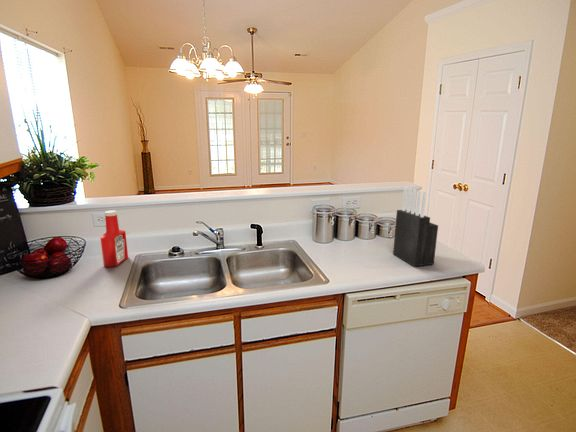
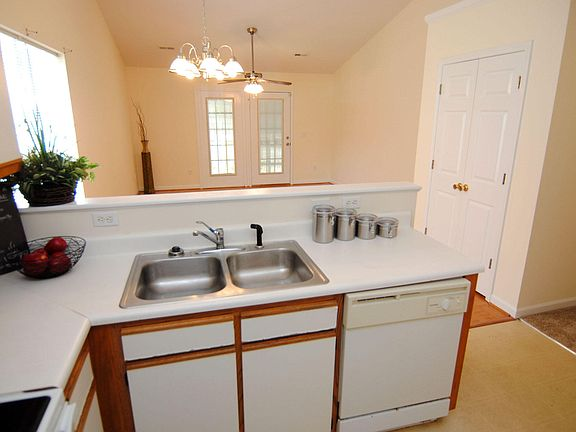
- soap bottle [99,210,129,268]
- knife block [392,186,439,268]
